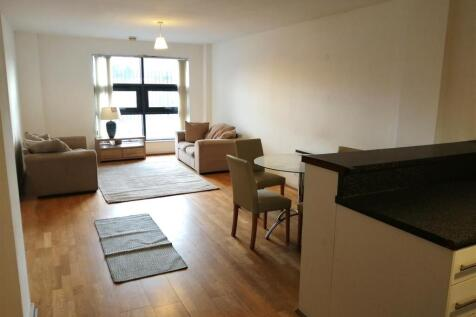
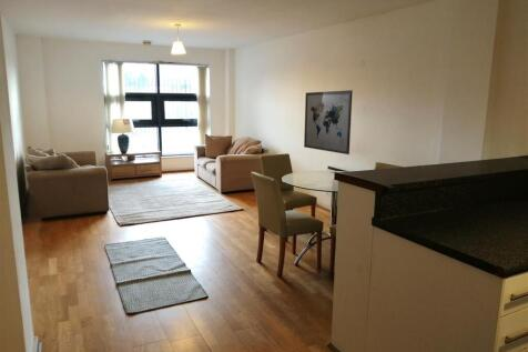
+ wall art [303,89,354,155]
